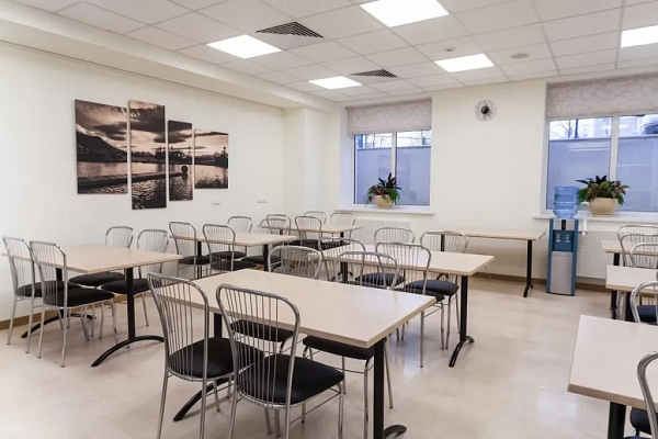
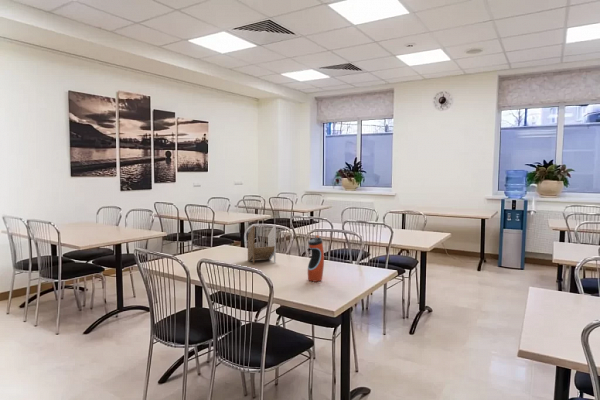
+ water bottle [307,234,325,282]
+ napkin holder [247,224,277,265]
